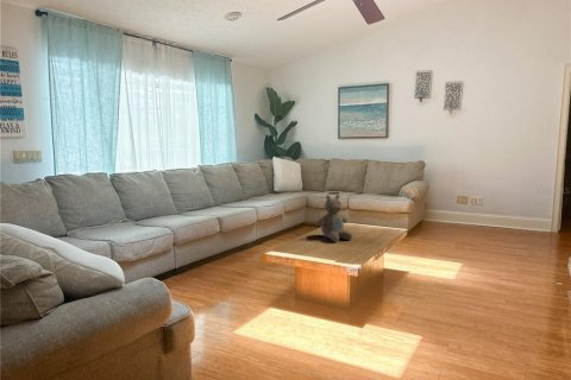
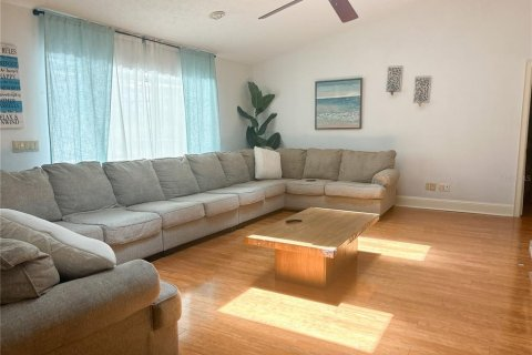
- teddy bear [315,194,354,243]
